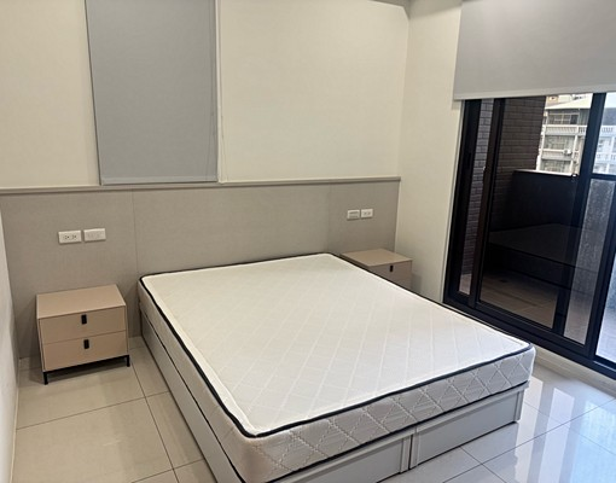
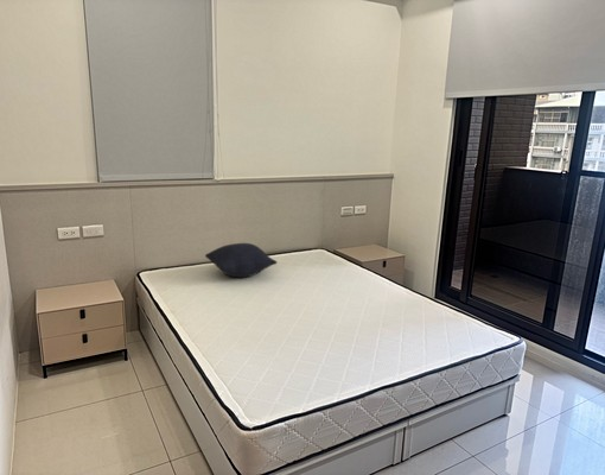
+ pillow [204,242,278,278]
